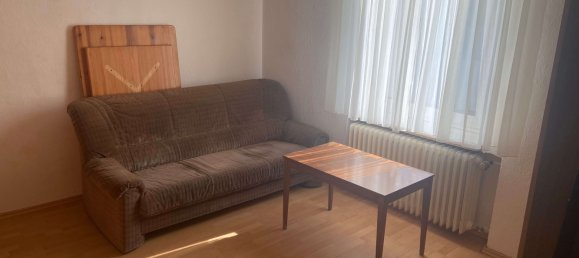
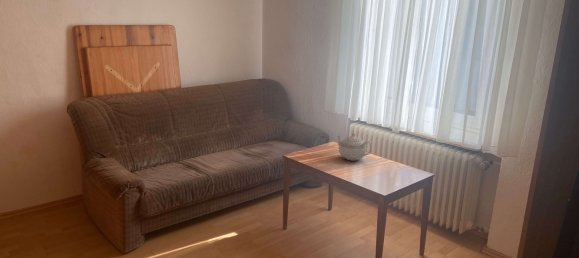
+ teapot [337,132,373,162]
